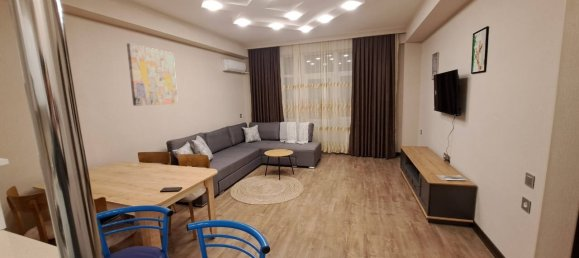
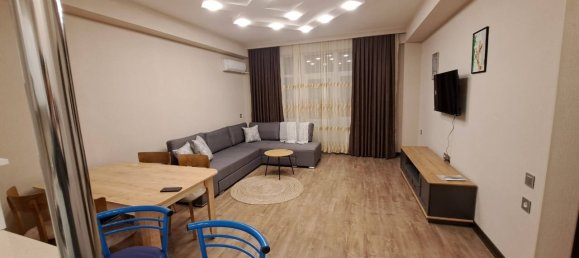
- wall art [126,42,179,107]
